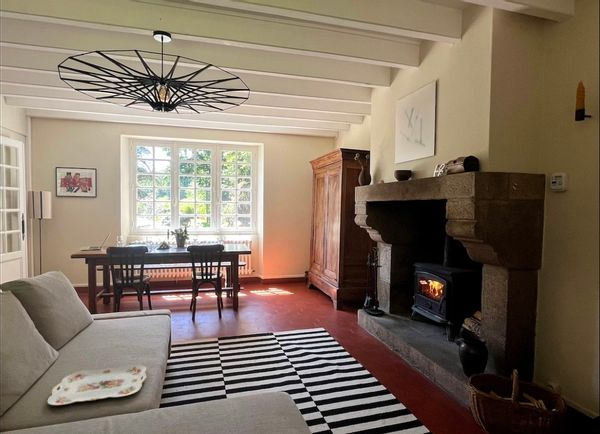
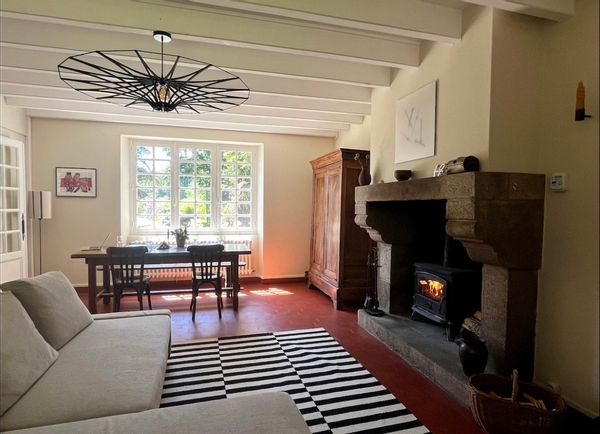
- serving tray [47,364,148,406]
